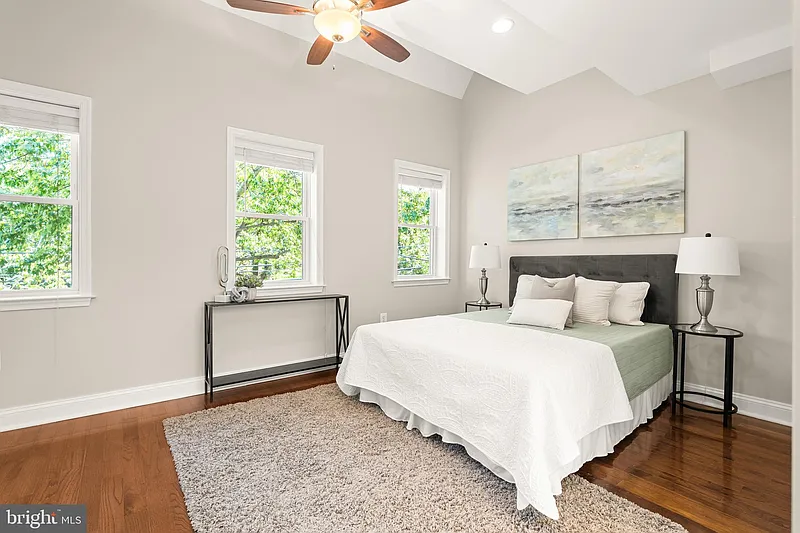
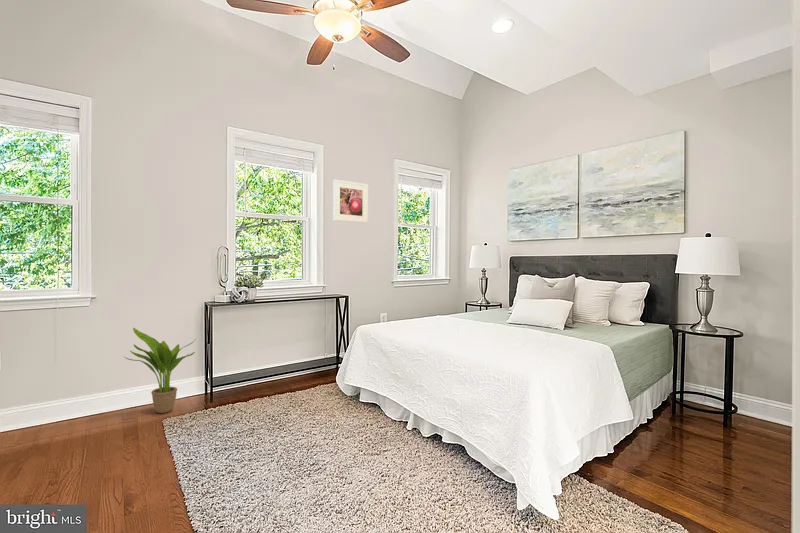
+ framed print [332,178,369,224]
+ potted plant [124,327,197,414]
